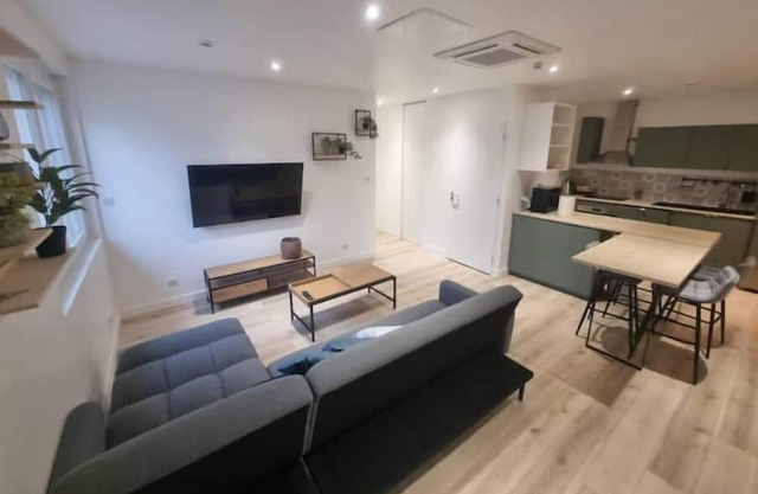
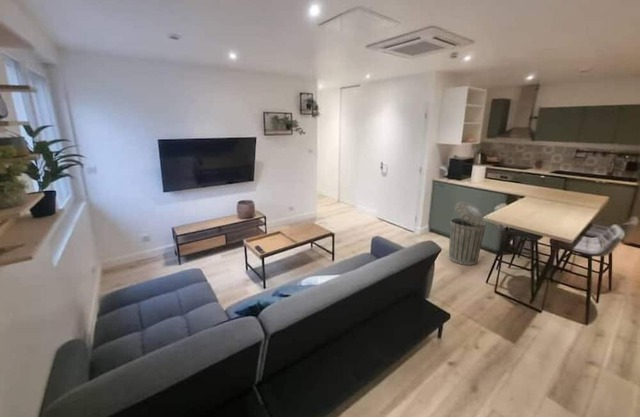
+ trash can [448,200,489,266]
